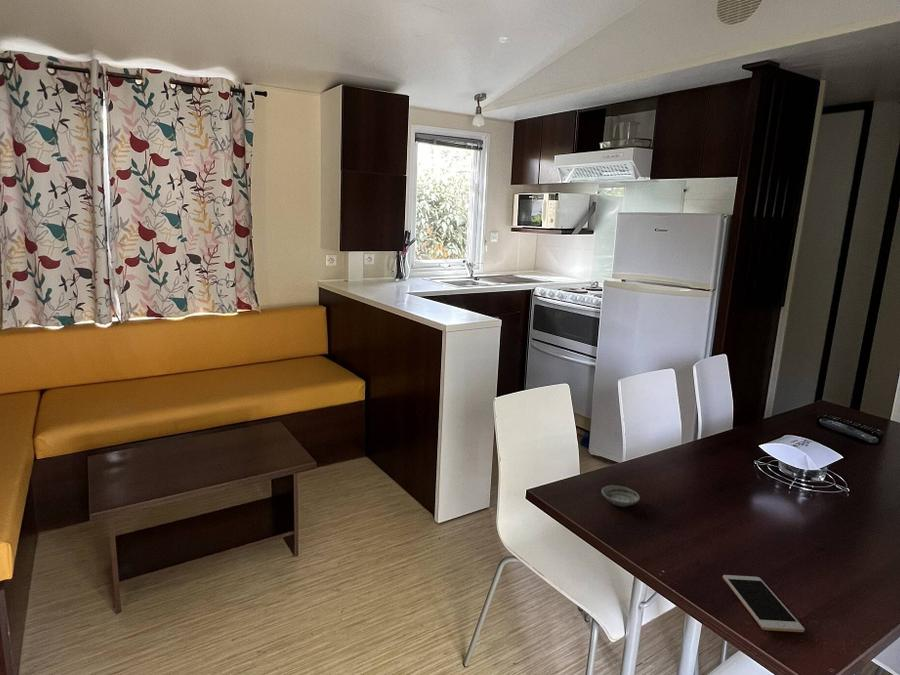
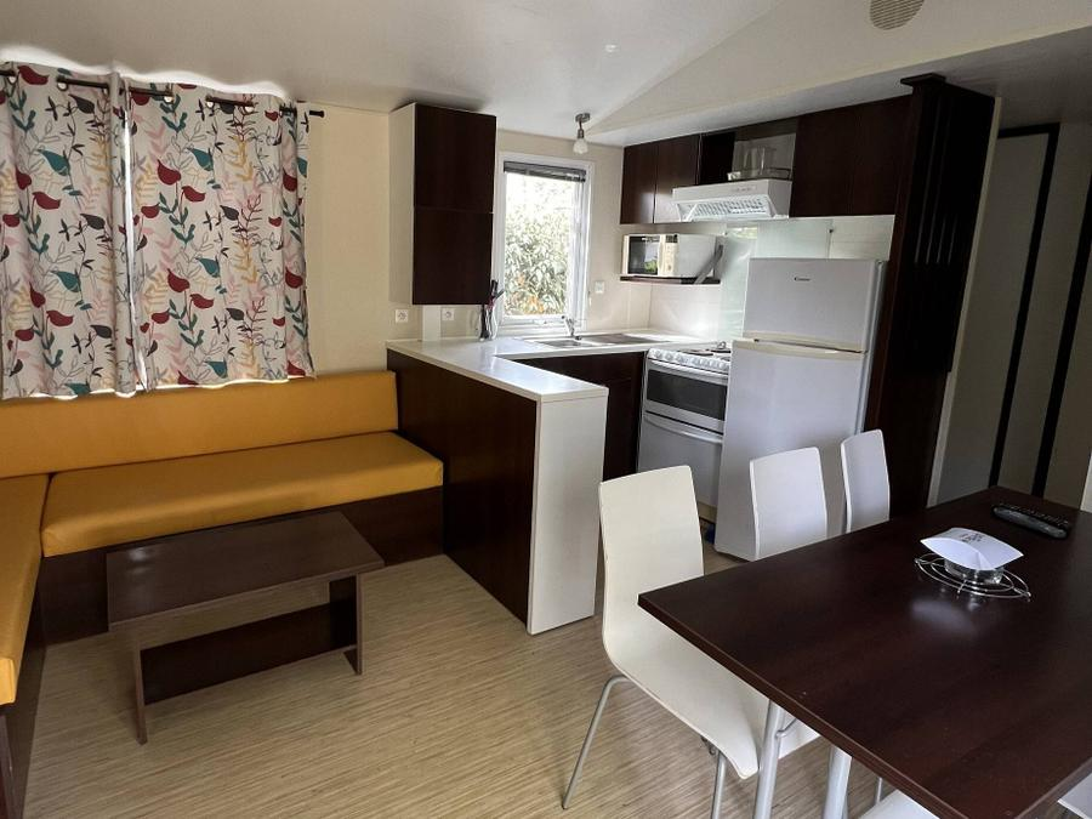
- cell phone [722,574,806,633]
- saucer [601,485,641,508]
